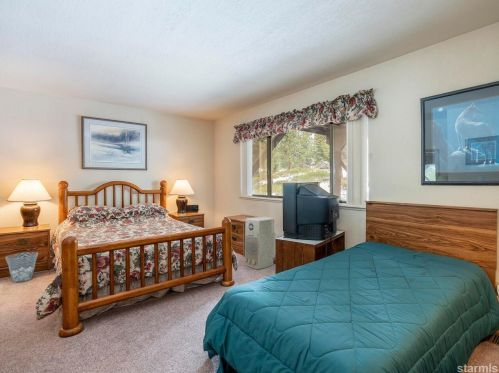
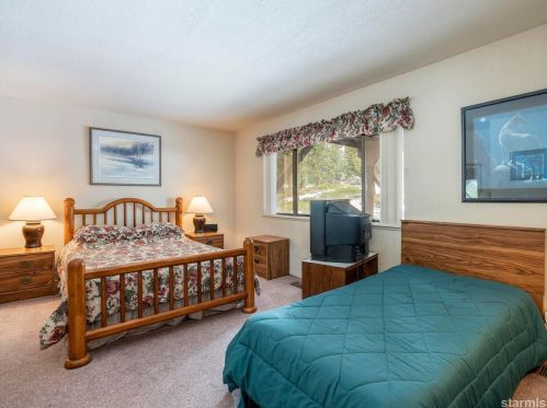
- air purifier [243,216,276,270]
- waste basket [5,251,39,283]
